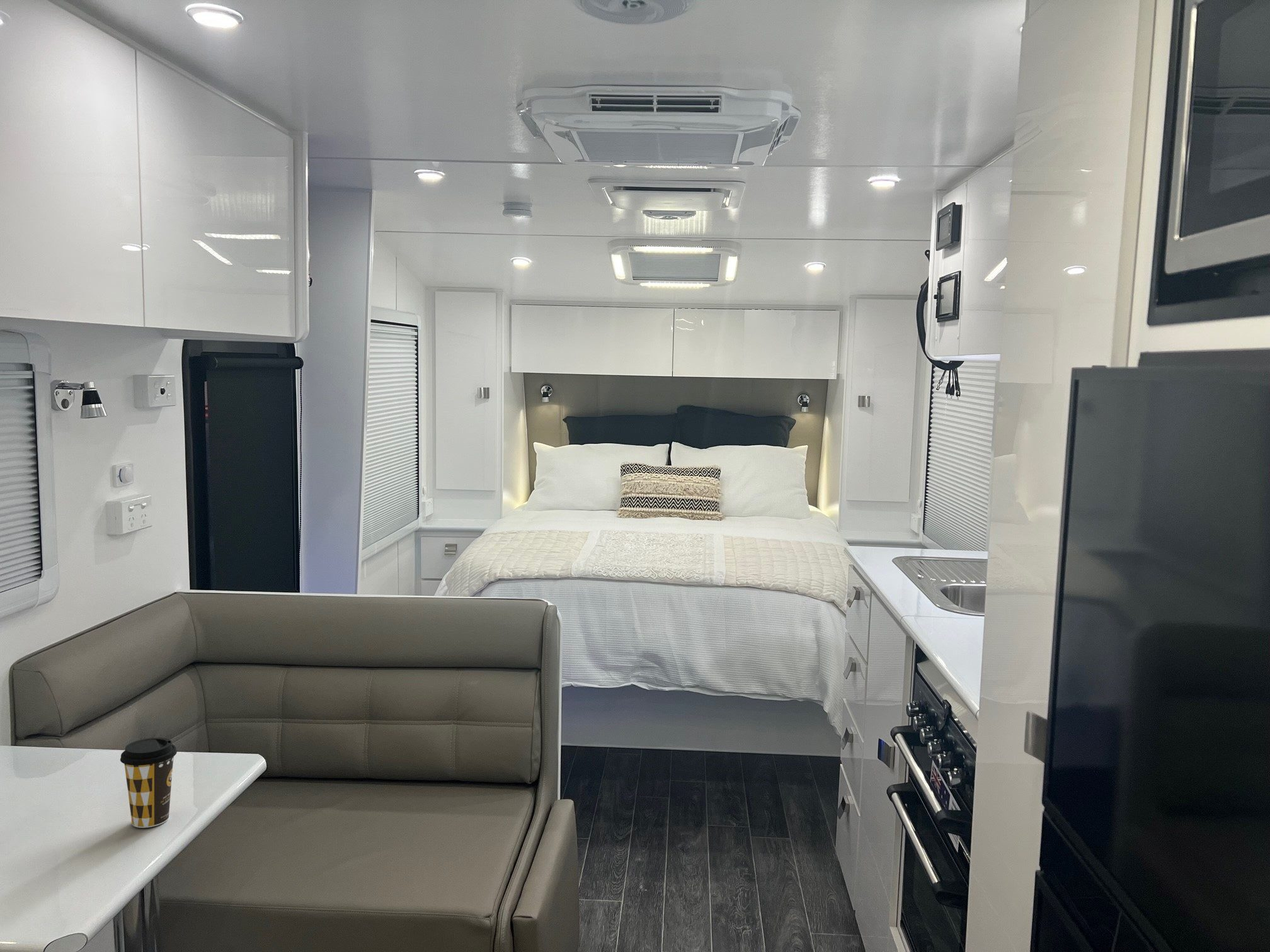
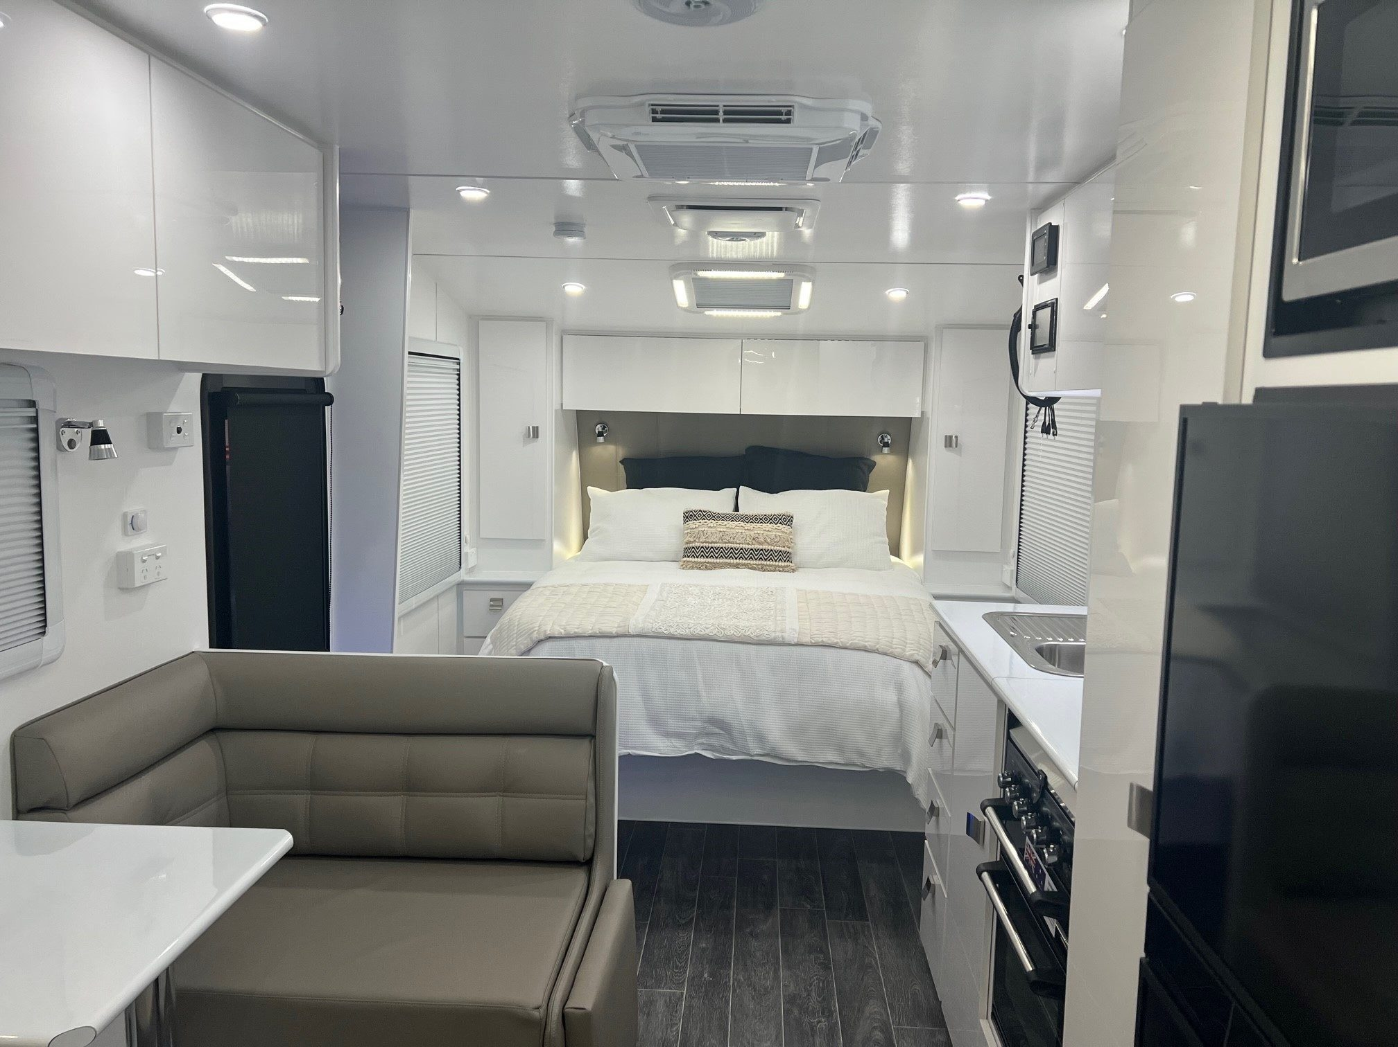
- coffee cup [120,737,178,829]
